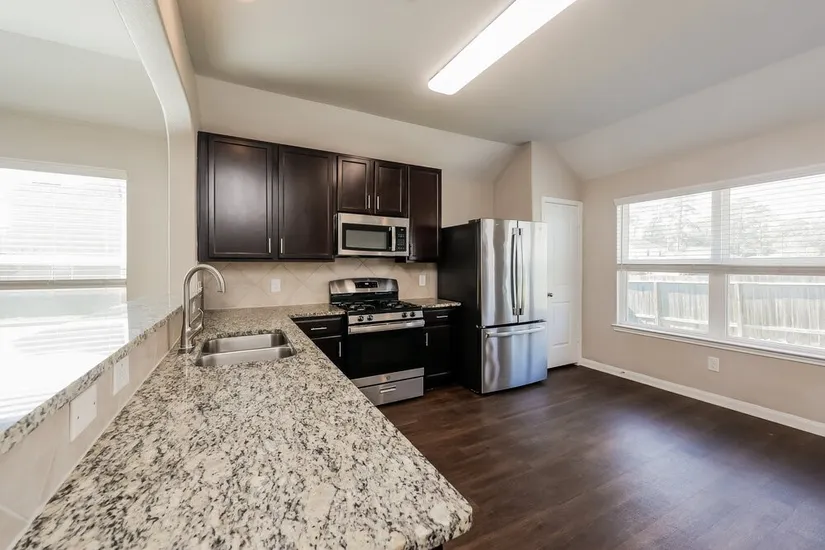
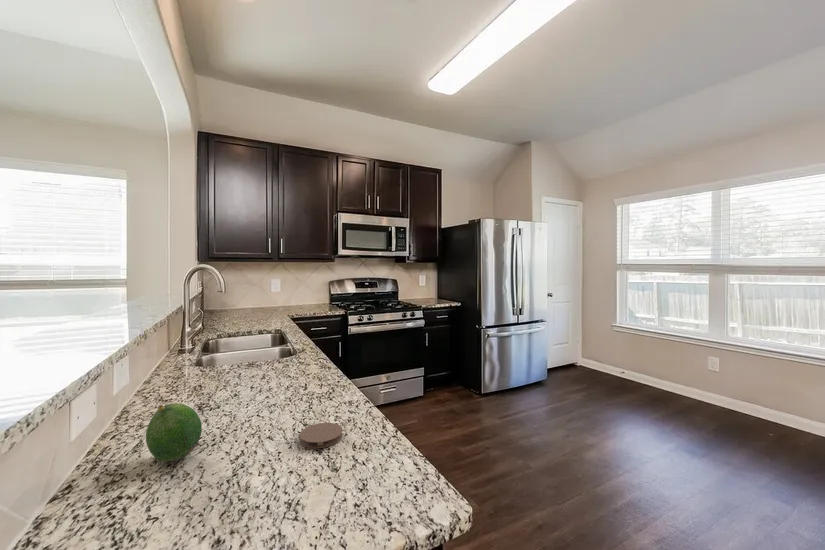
+ fruit [145,402,203,462]
+ coaster [299,422,343,449]
